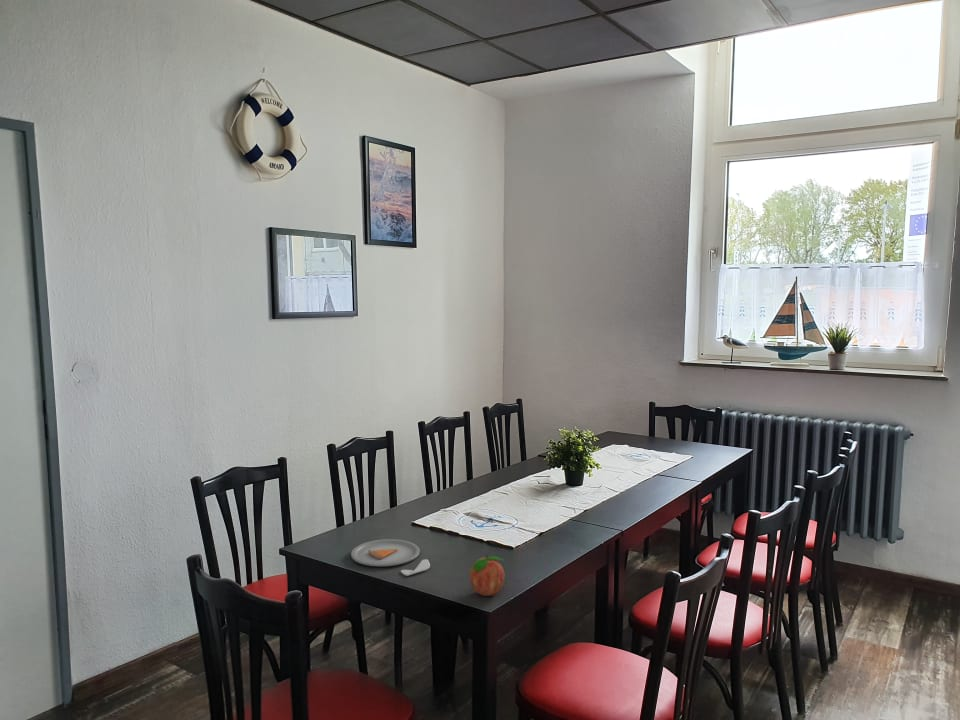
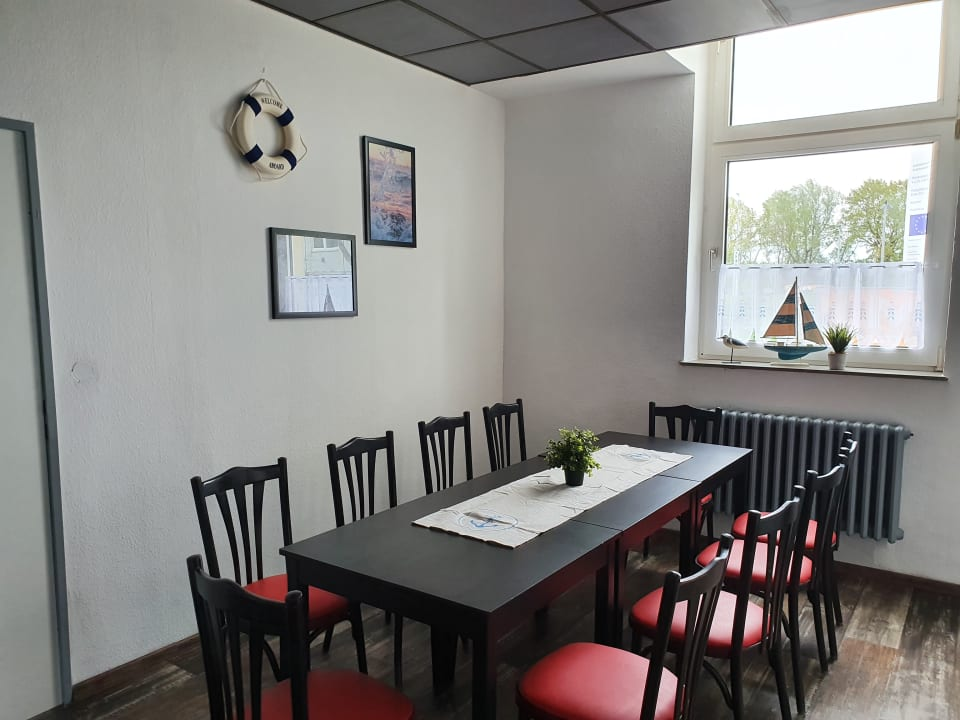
- dinner plate [350,538,431,577]
- fruit [469,553,505,597]
